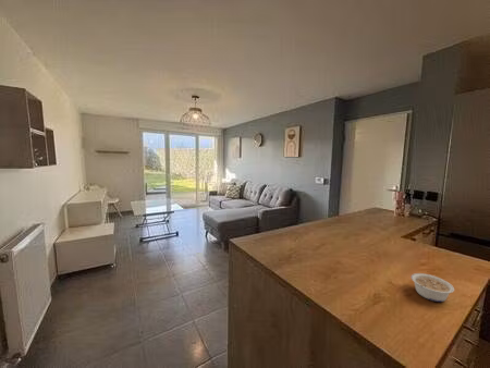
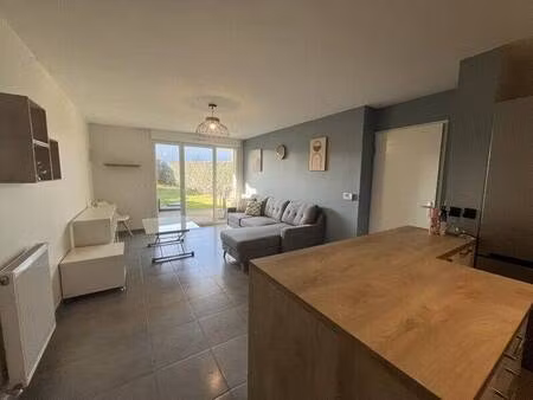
- legume [411,272,455,303]
